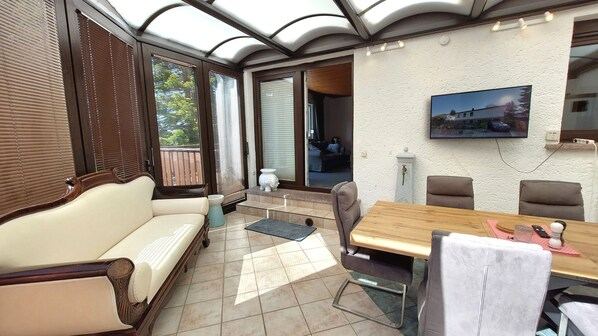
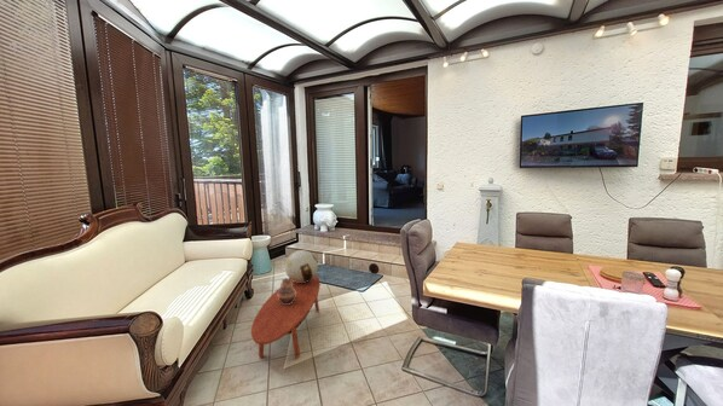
+ ceramic vessel [277,277,296,304]
+ decorative sphere [284,249,319,283]
+ coffee table [250,274,322,359]
